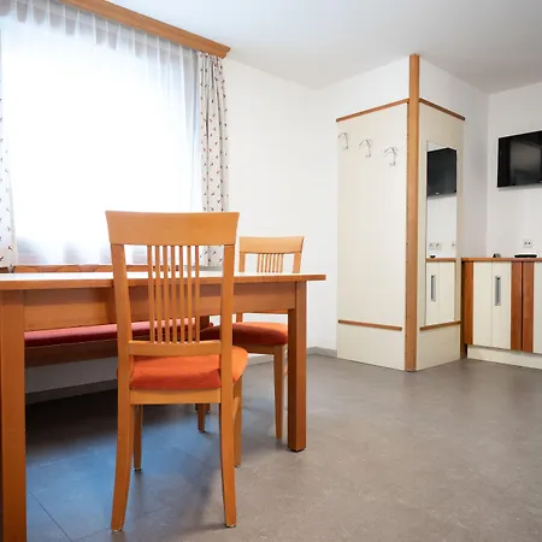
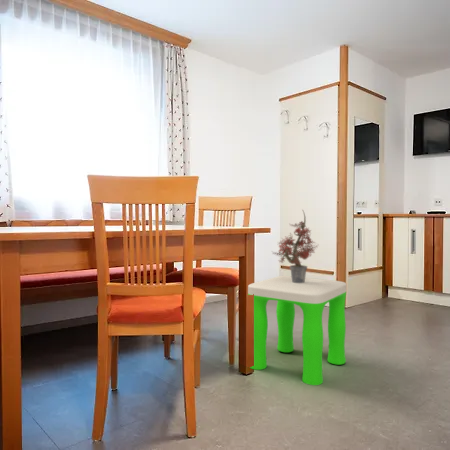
+ stool [247,275,347,386]
+ potted plant [271,208,319,283]
